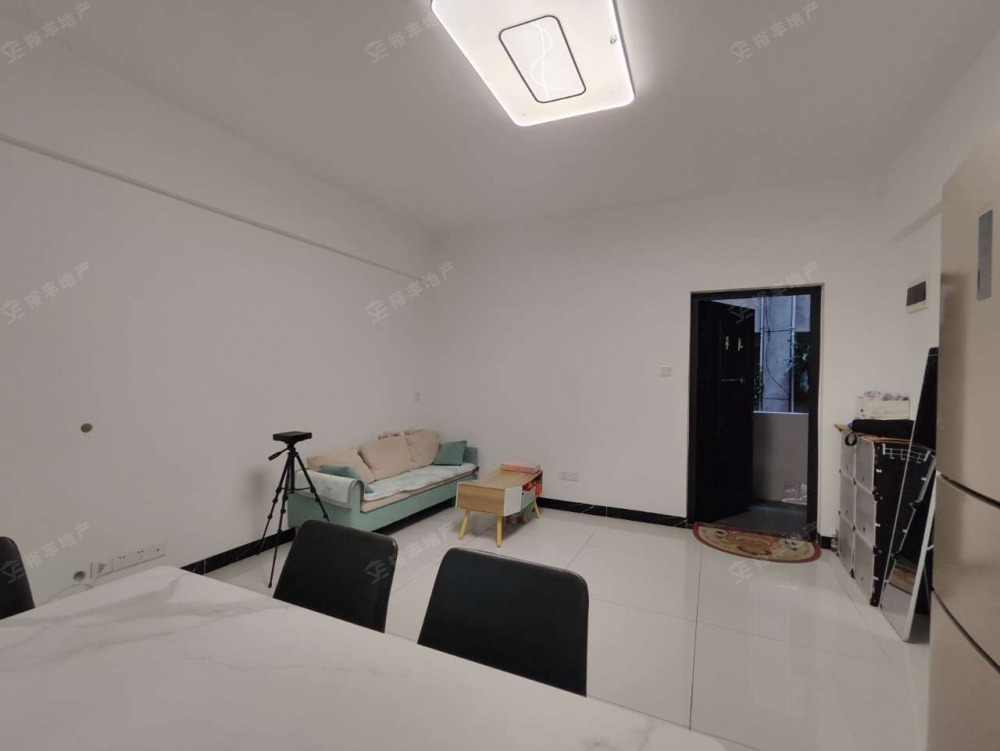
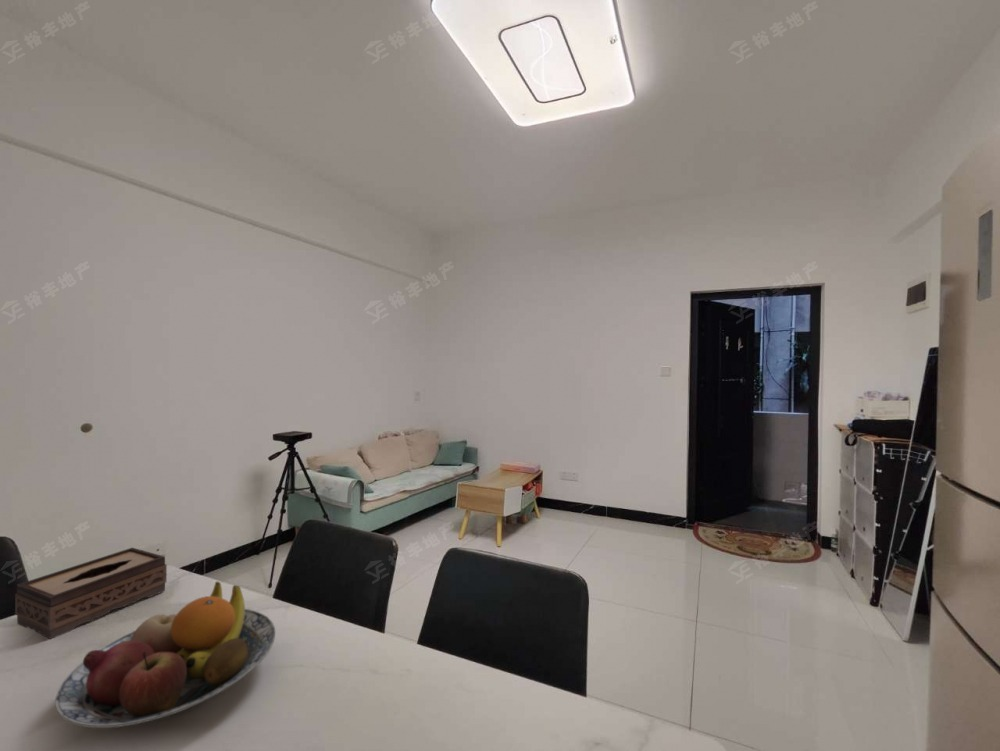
+ tissue box [14,547,168,640]
+ fruit bowl [54,580,276,729]
